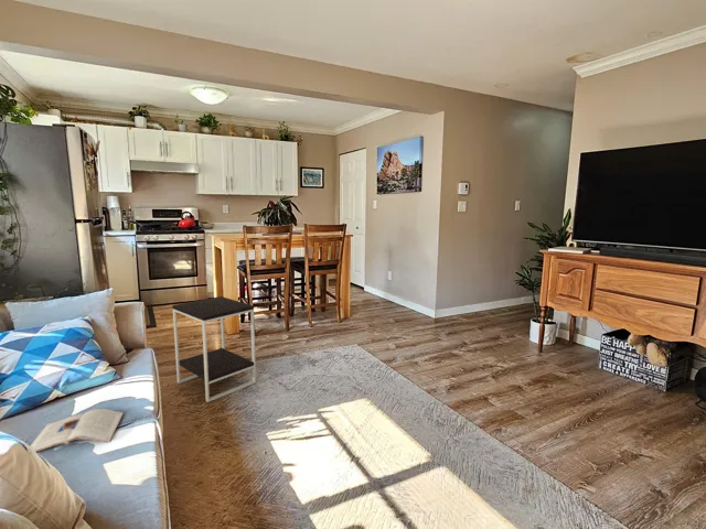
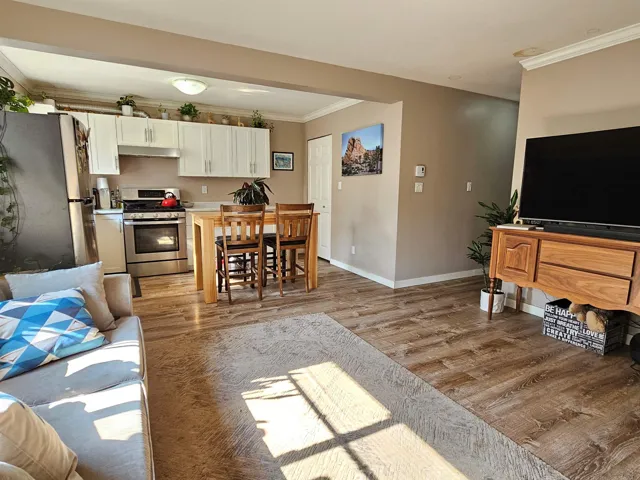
- magazine [29,408,125,453]
- side table [171,295,257,403]
